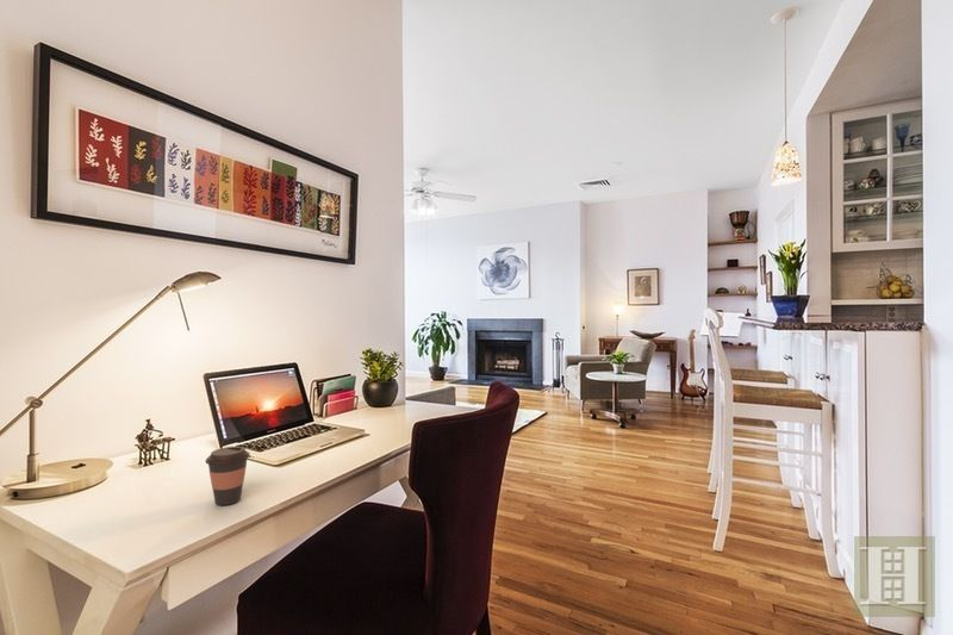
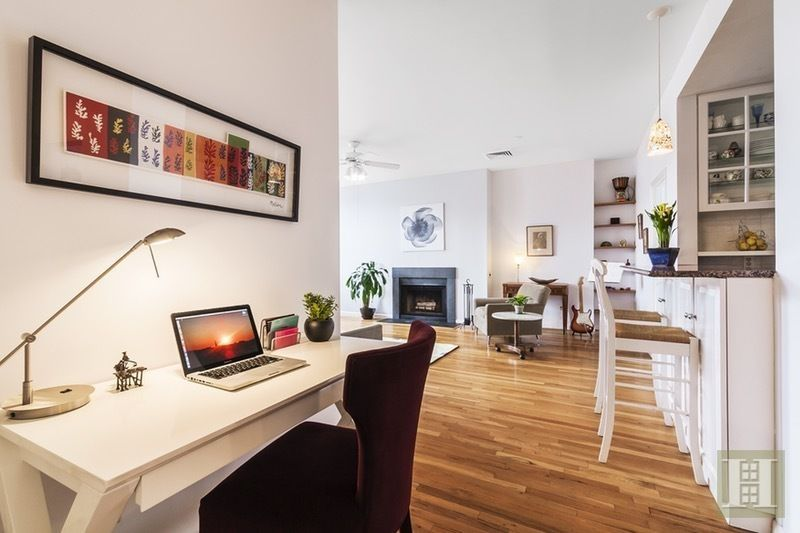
- coffee cup [204,446,251,506]
